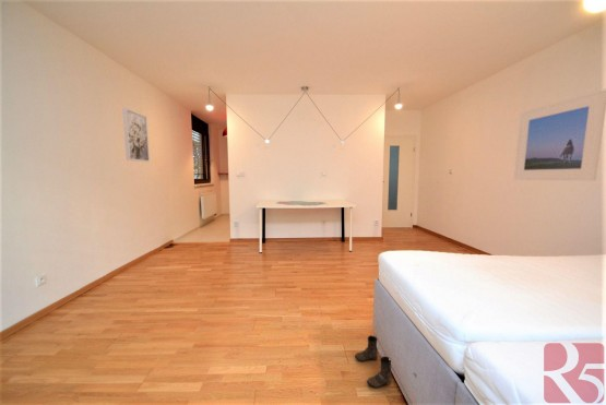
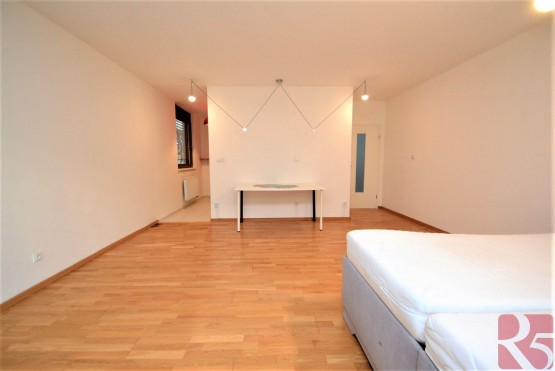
- boots [354,334,393,389]
- wall art [121,106,151,163]
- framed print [513,88,606,182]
